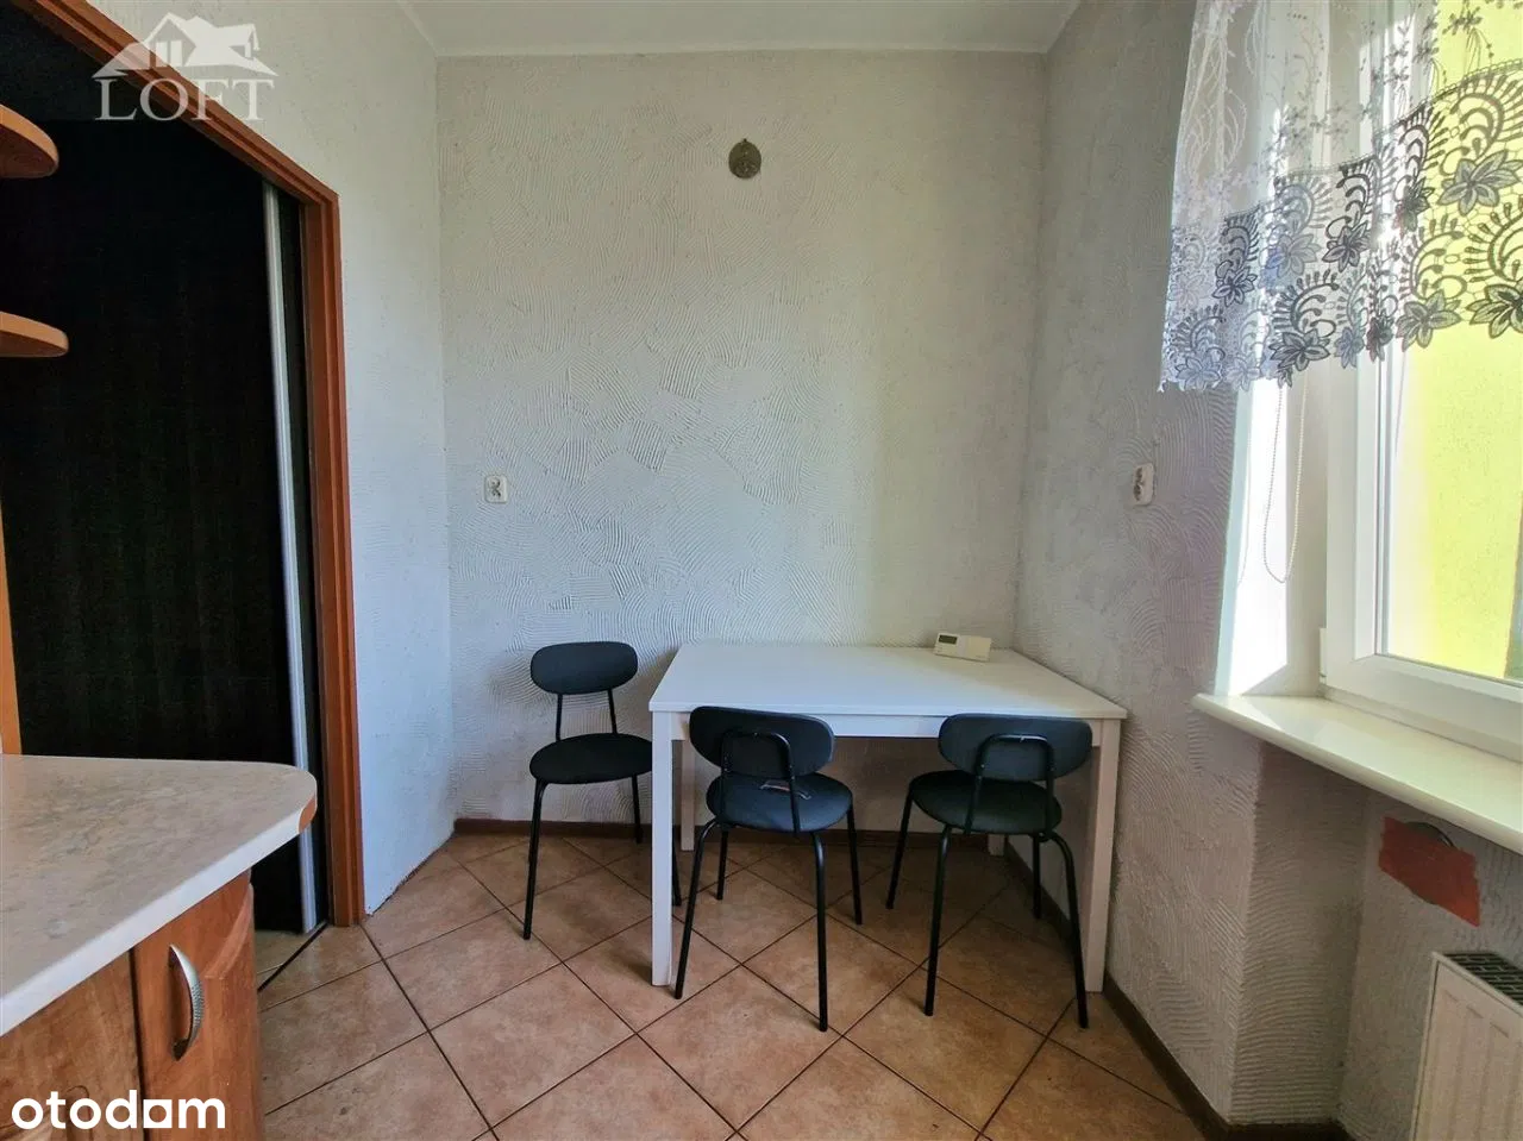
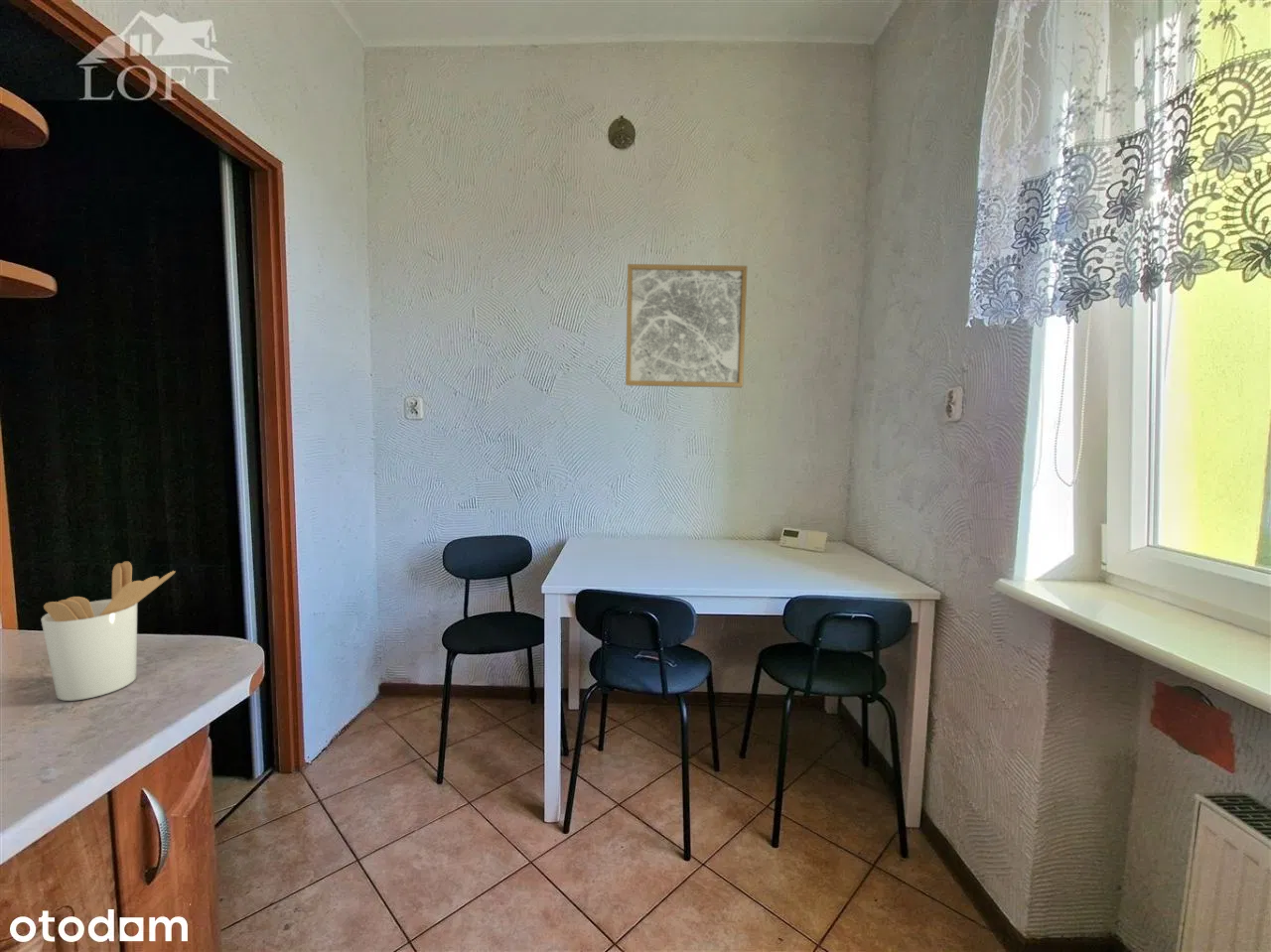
+ utensil holder [40,561,177,702]
+ wall art [625,263,749,388]
